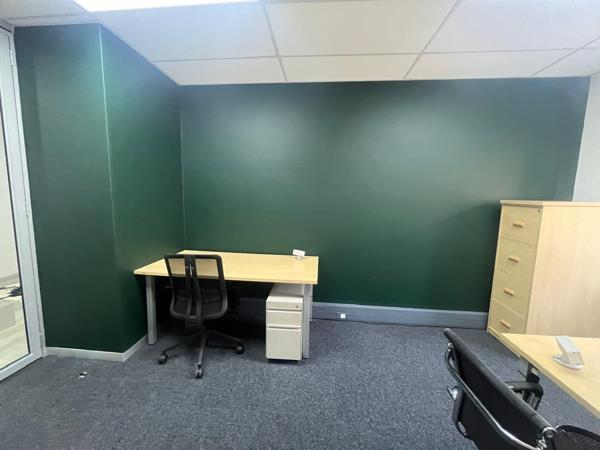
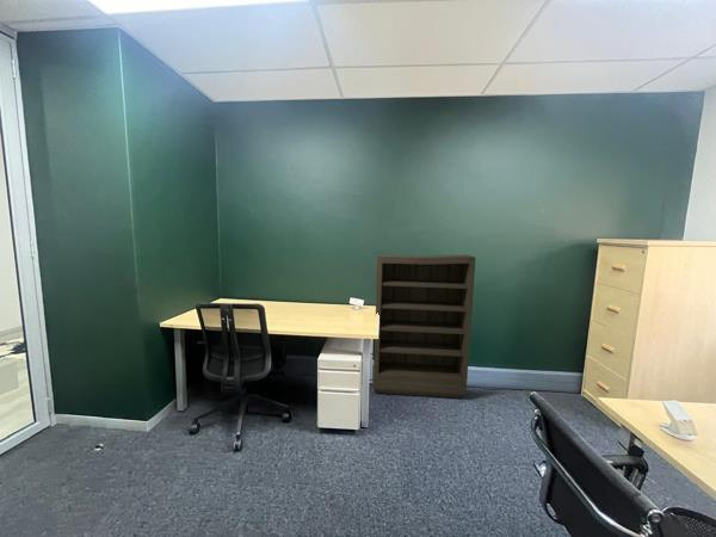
+ bookshelf [372,253,477,400]
